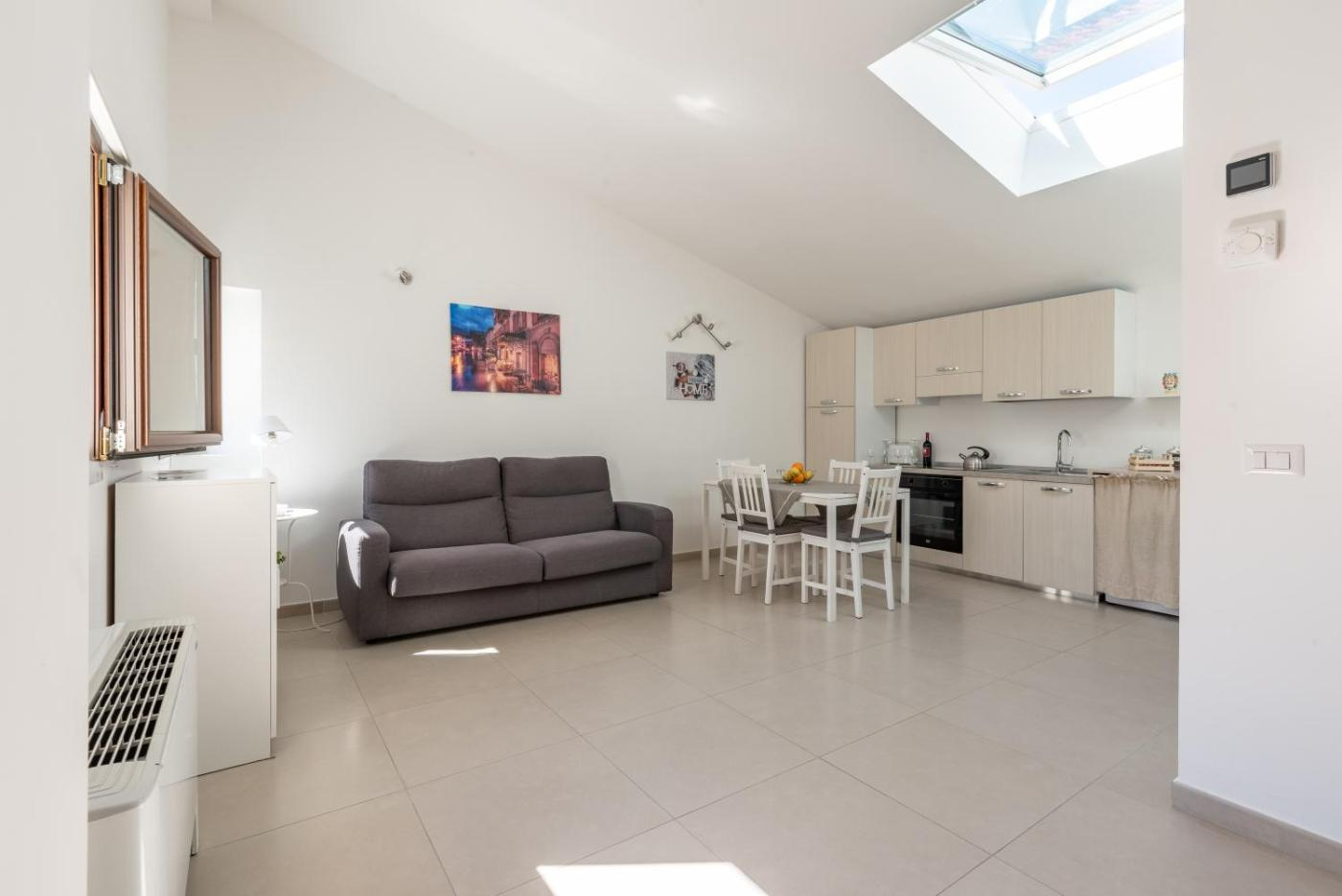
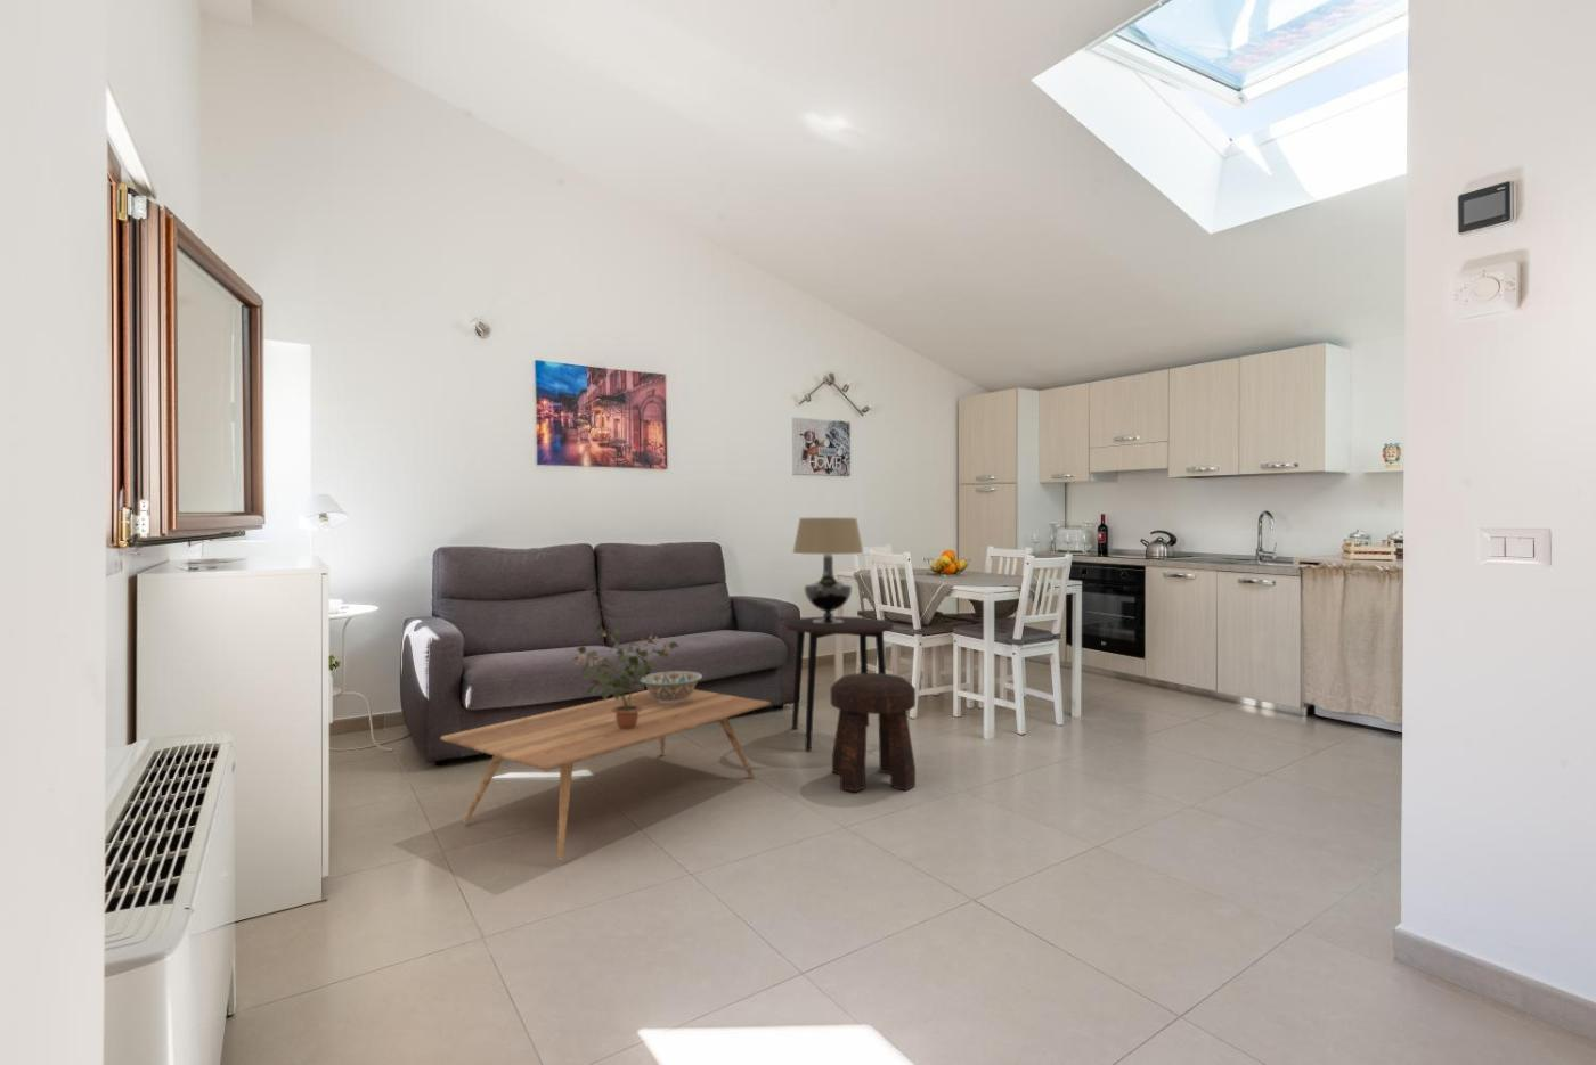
+ potted plant [571,628,680,729]
+ coffee table [439,688,772,861]
+ decorative bowl [640,669,703,704]
+ table lamp [791,516,865,624]
+ side table [784,616,894,751]
+ stool [830,672,917,794]
